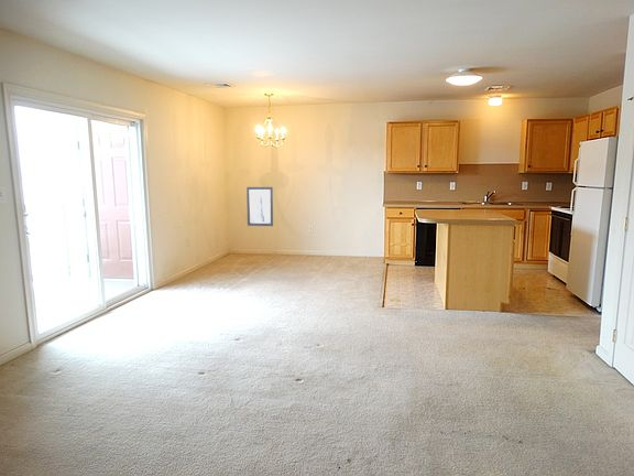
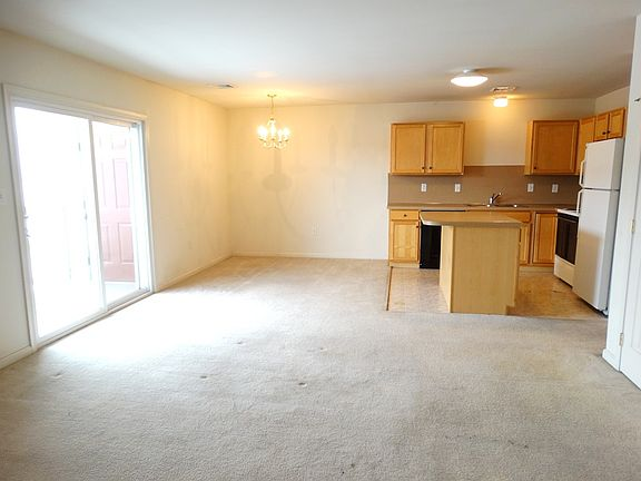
- wall art [245,186,274,227]
